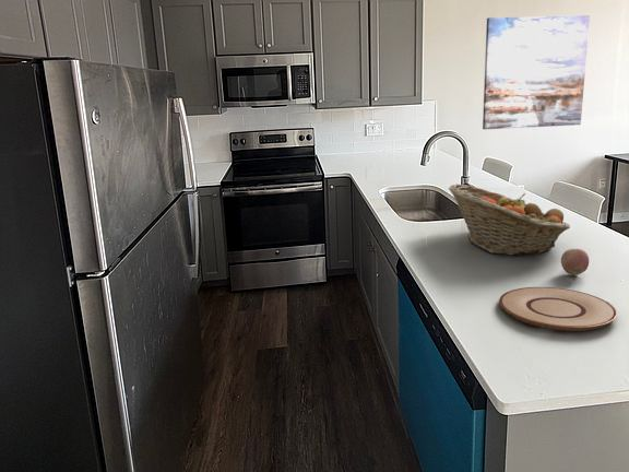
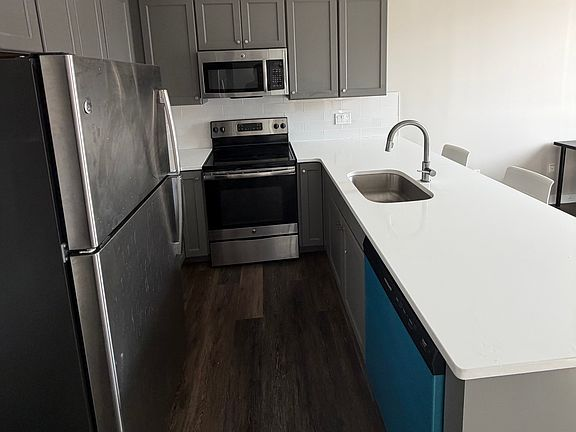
- plate [498,286,618,332]
- apple [560,248,590,276]
- fruit basket [448,182,571,257]
- wall art [482,14,591,130]
